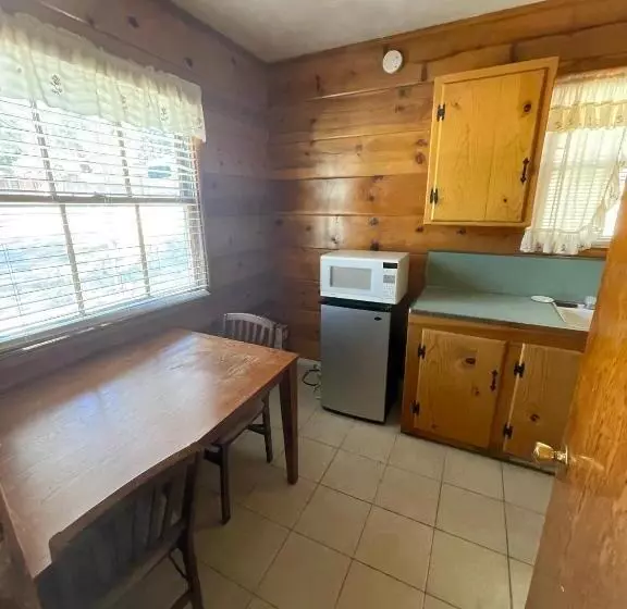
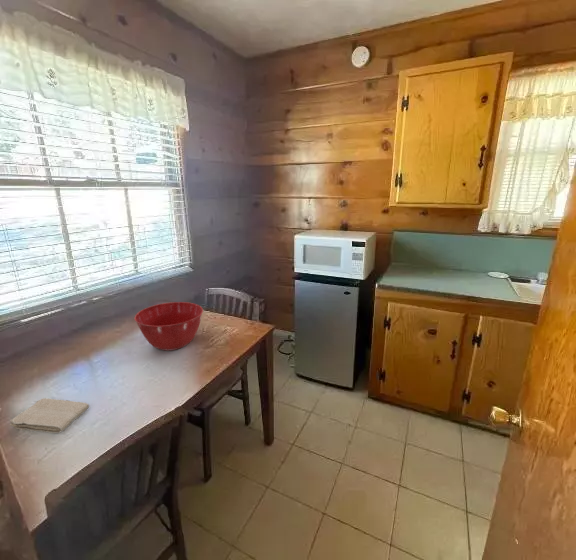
+ washcloth [9,397,90,434]
+ mixing bowl [134,301,204,352]
